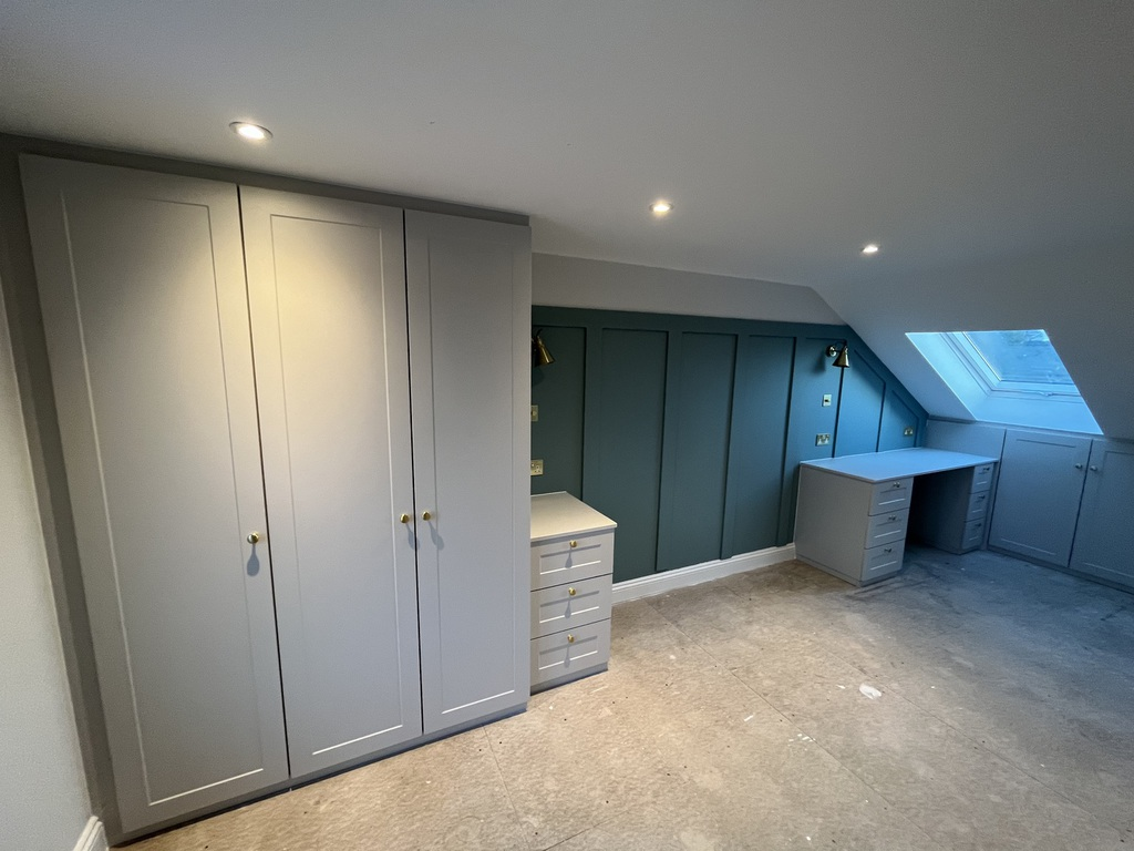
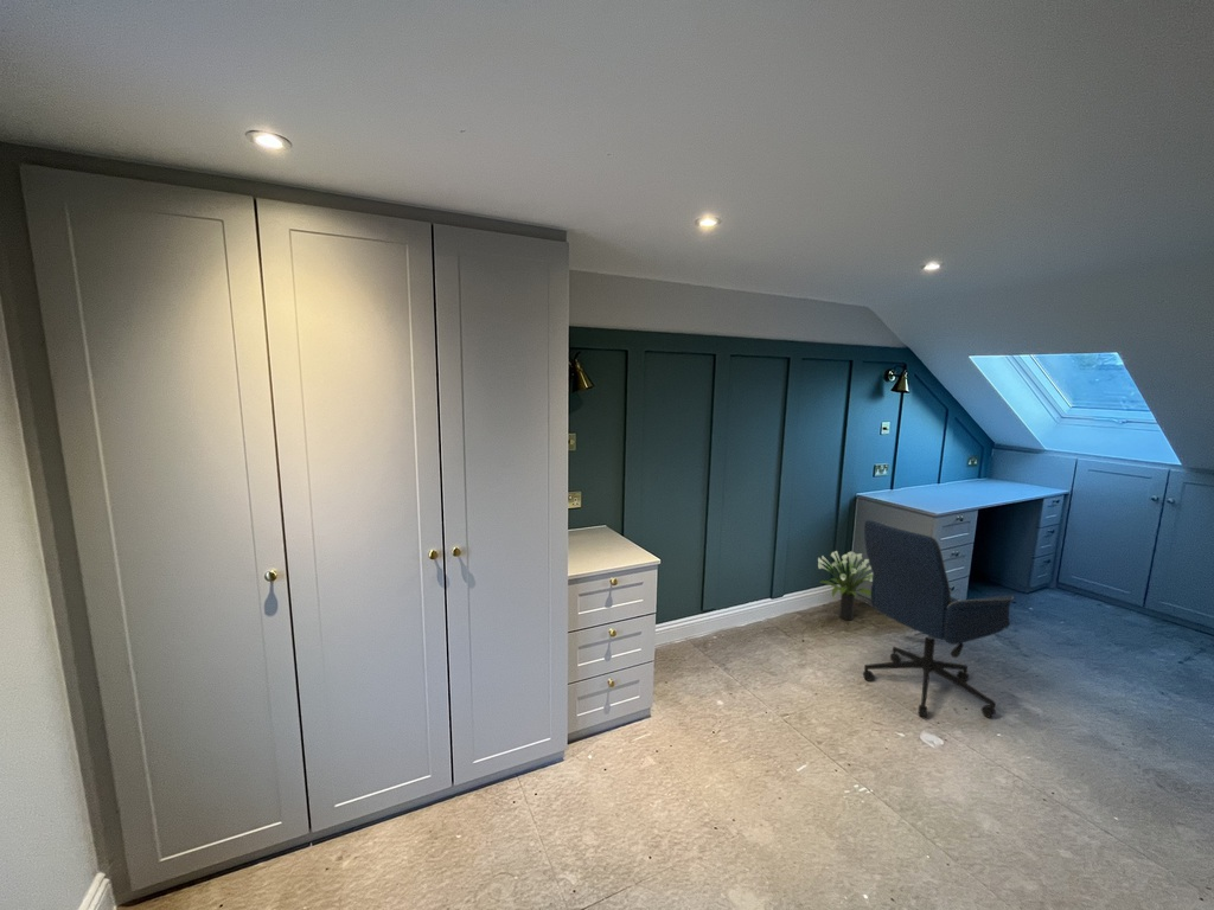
+ potted plant [817,550,873,622]
+ office chair [862,518,1015,719]
